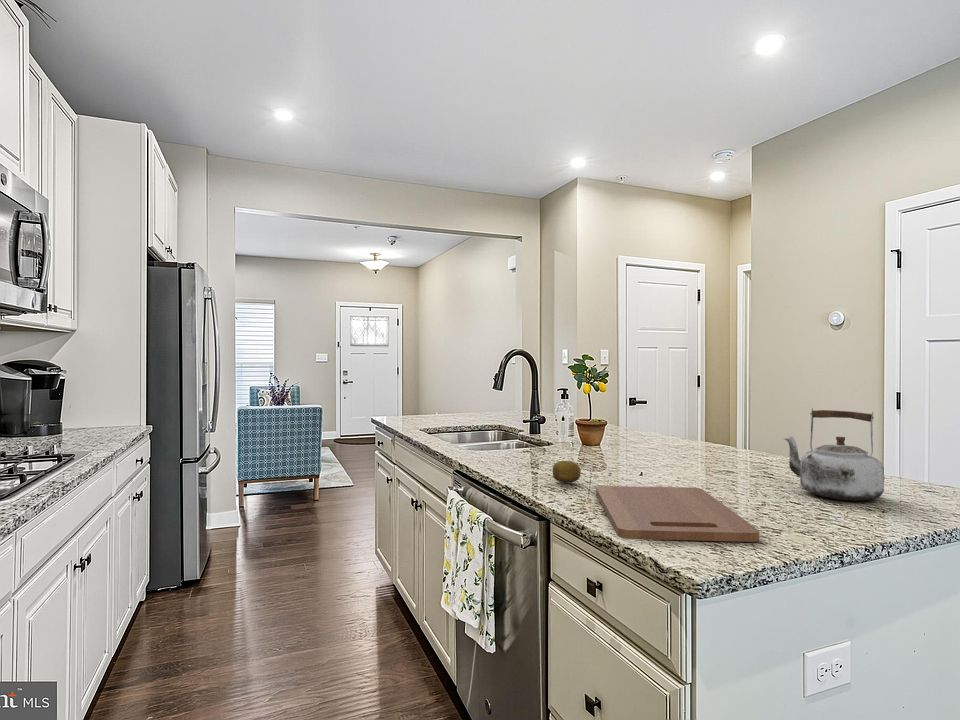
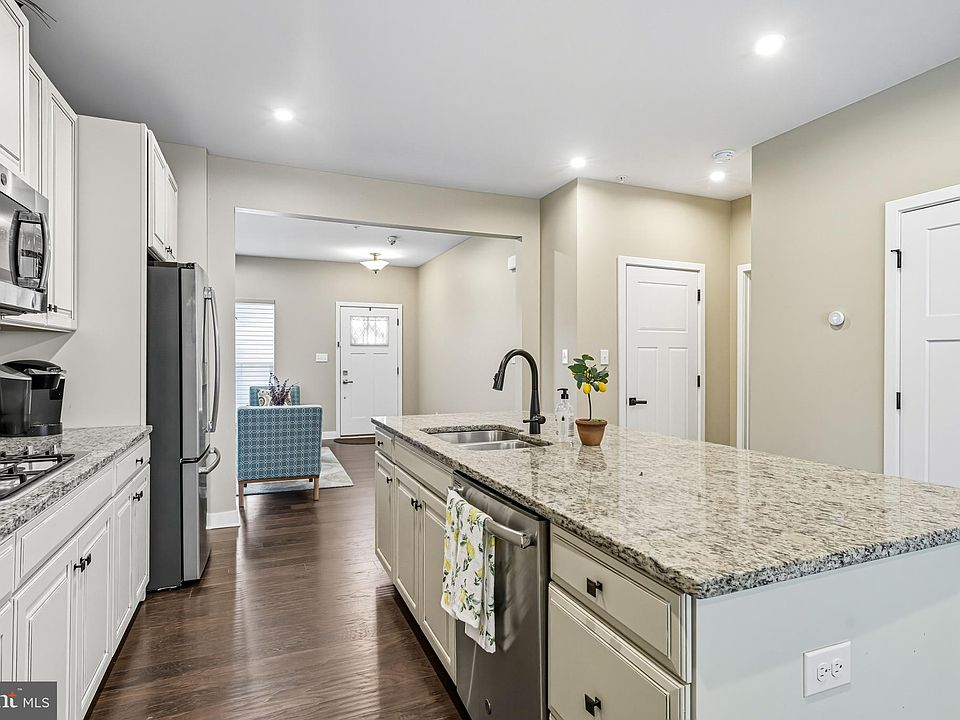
- fruit [551,460,582,484]
- cutting board [595,485,760,543]
- kettle [782,408,885,502]
